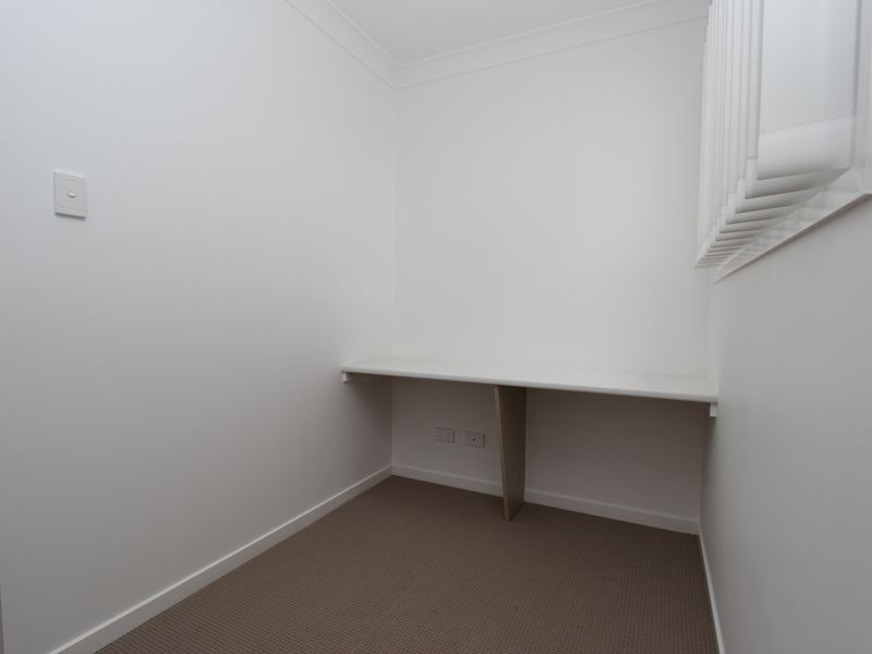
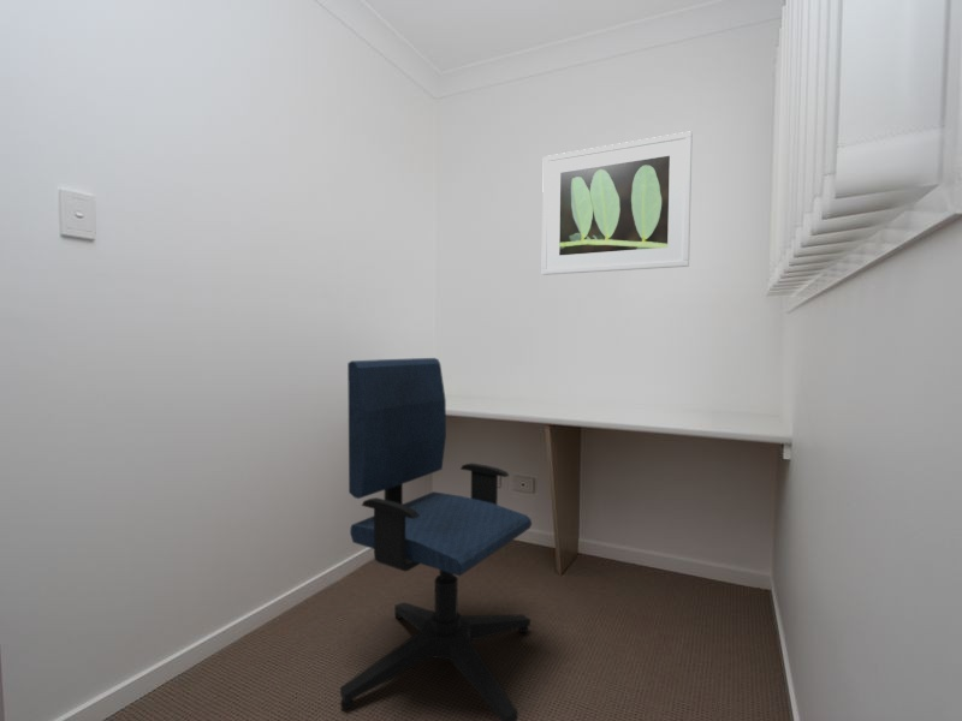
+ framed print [541,130,694,276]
+ office chair [339,357,533,721]
